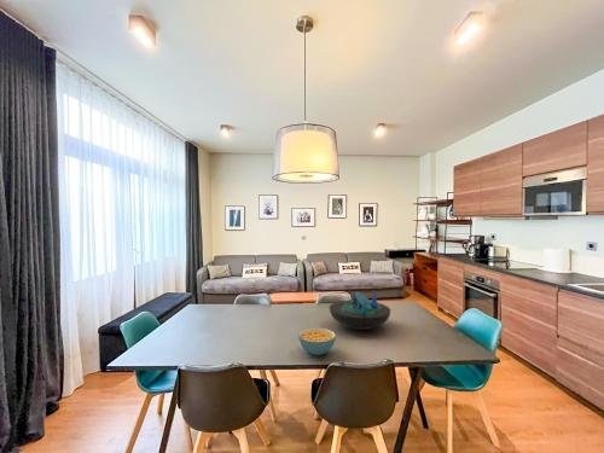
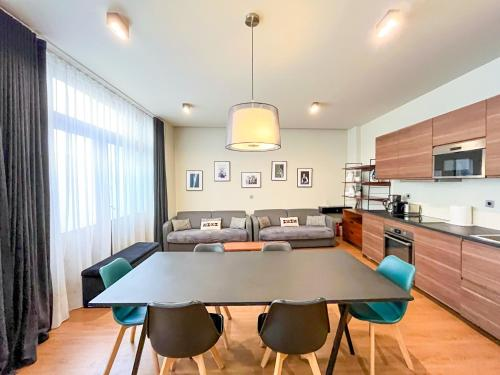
- decorative bowl [329,290,391,331]
- cereal bowl [297,326,337,356]
